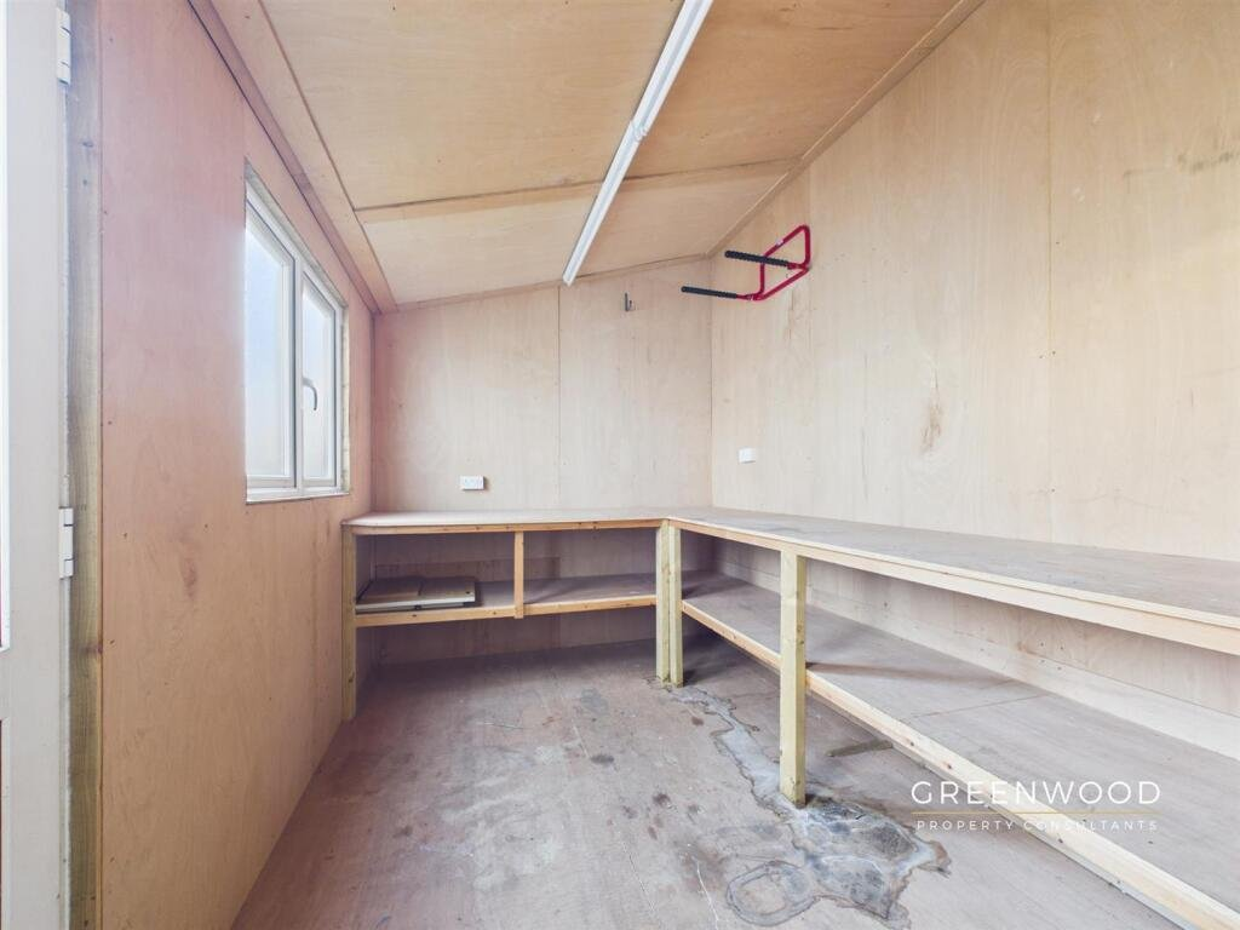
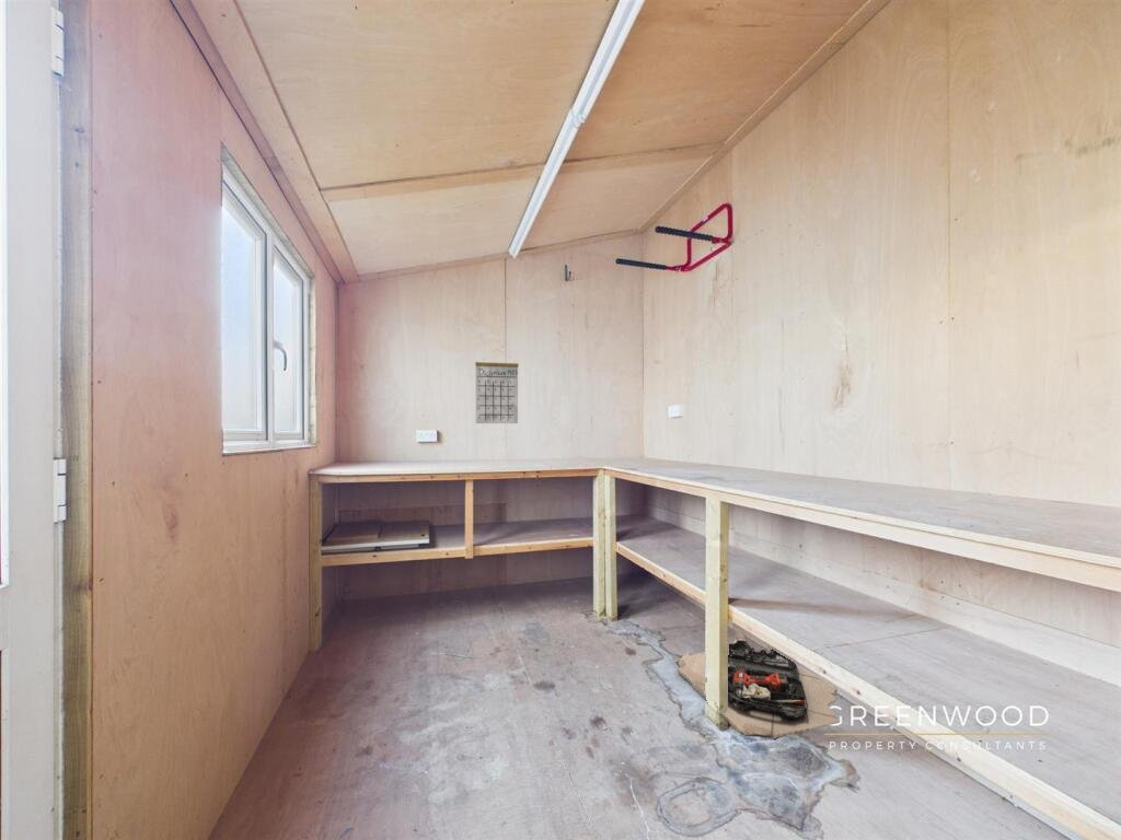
+ toolbox [672,630,840,739]
+ calendar [474,348,519,424]
